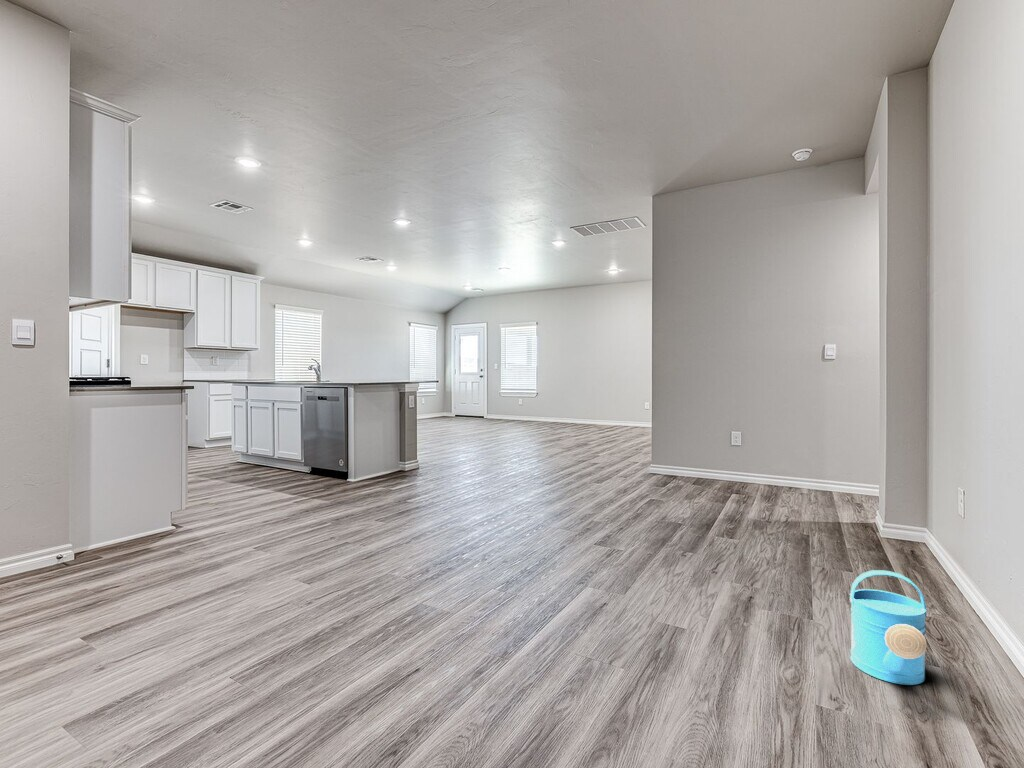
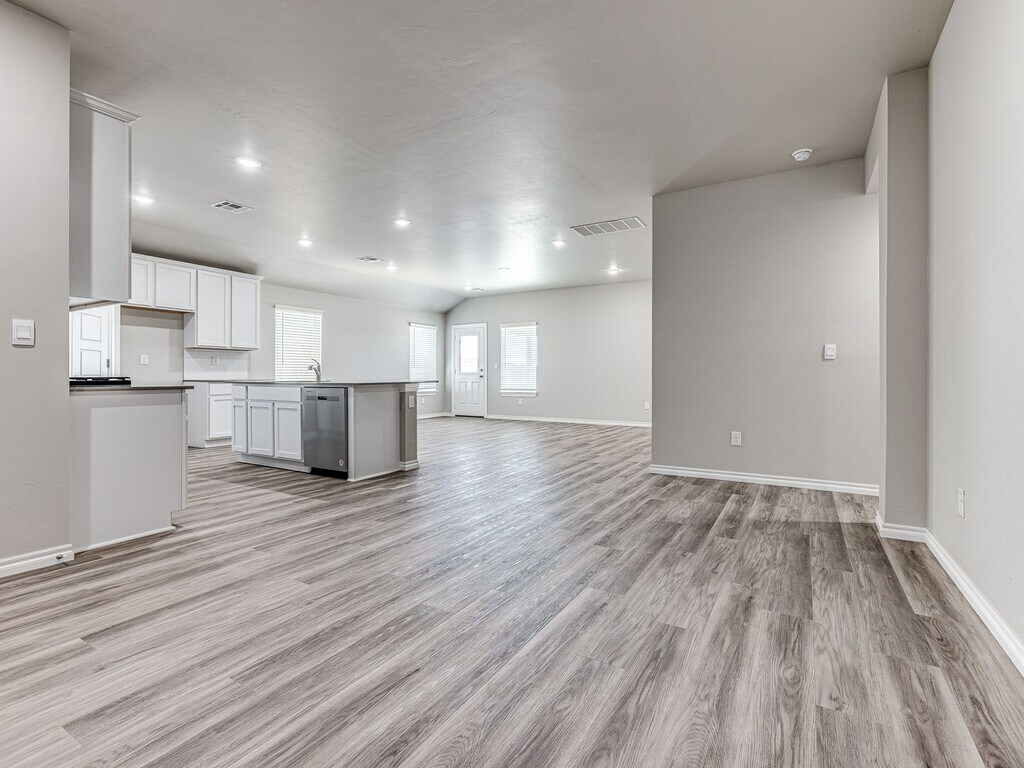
- watering can [849,569,928,686]
